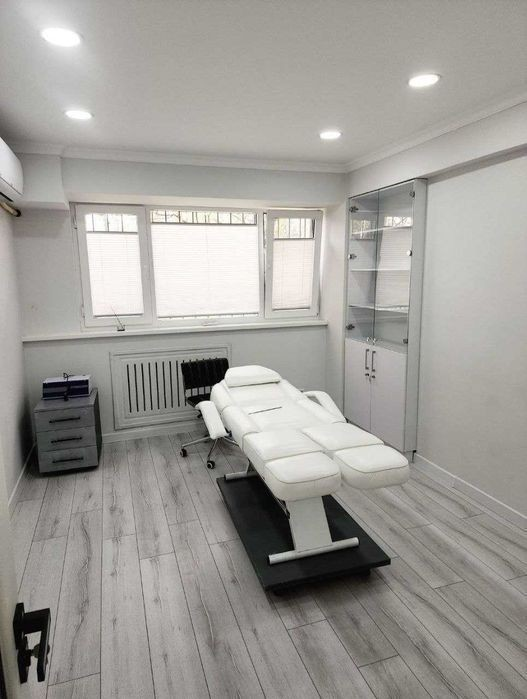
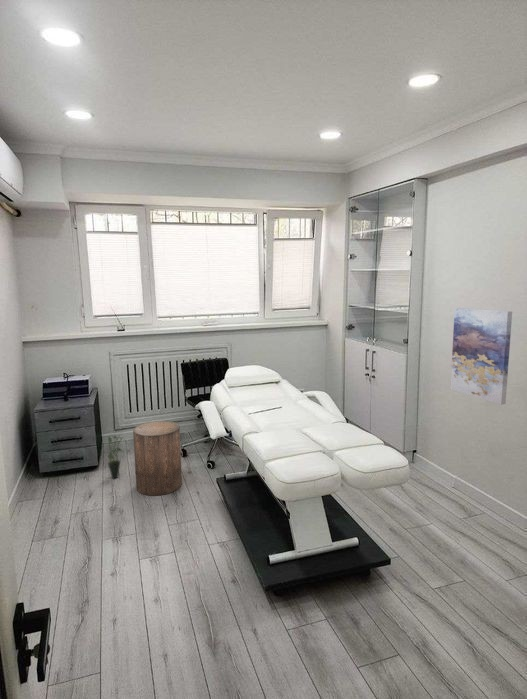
+ wall art [449,307,513,406]
+ stool [132,420,183,497]
+ potted plant [107,433,127,479]
